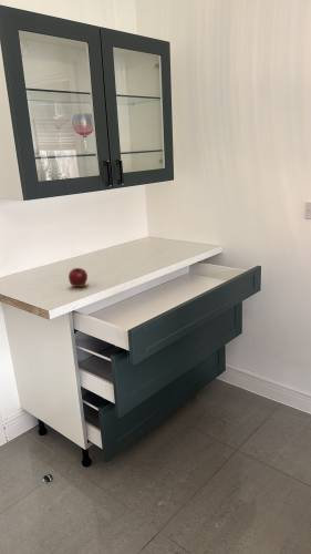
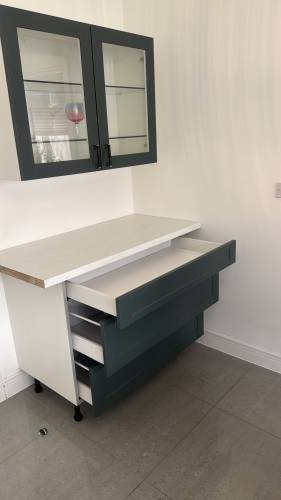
- apple [68,267,89,288]
